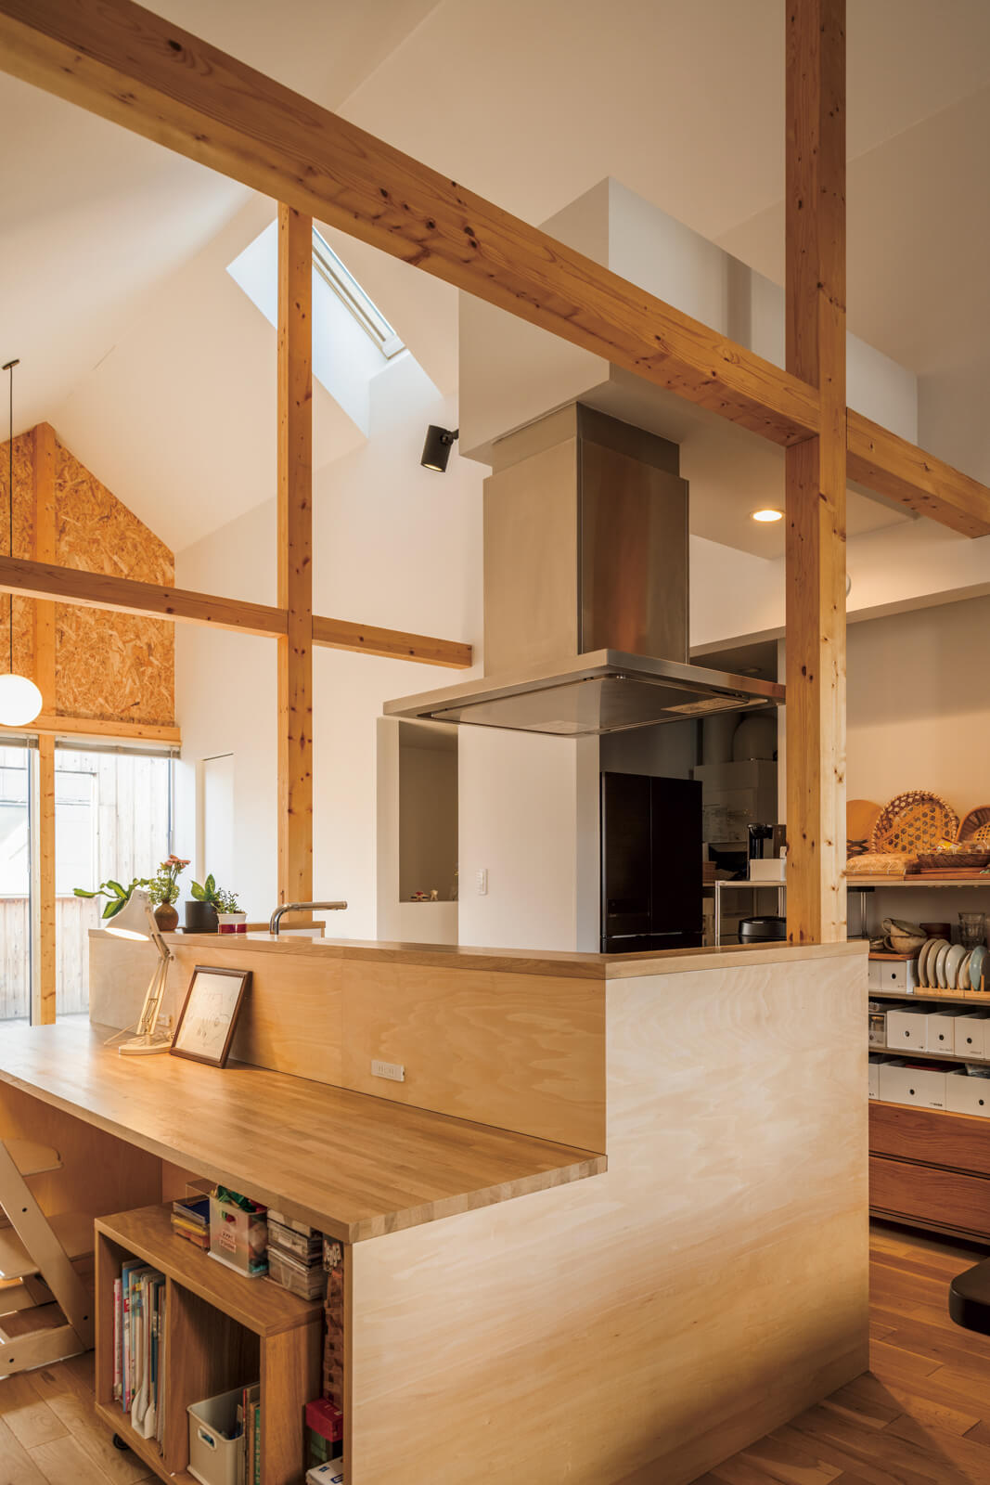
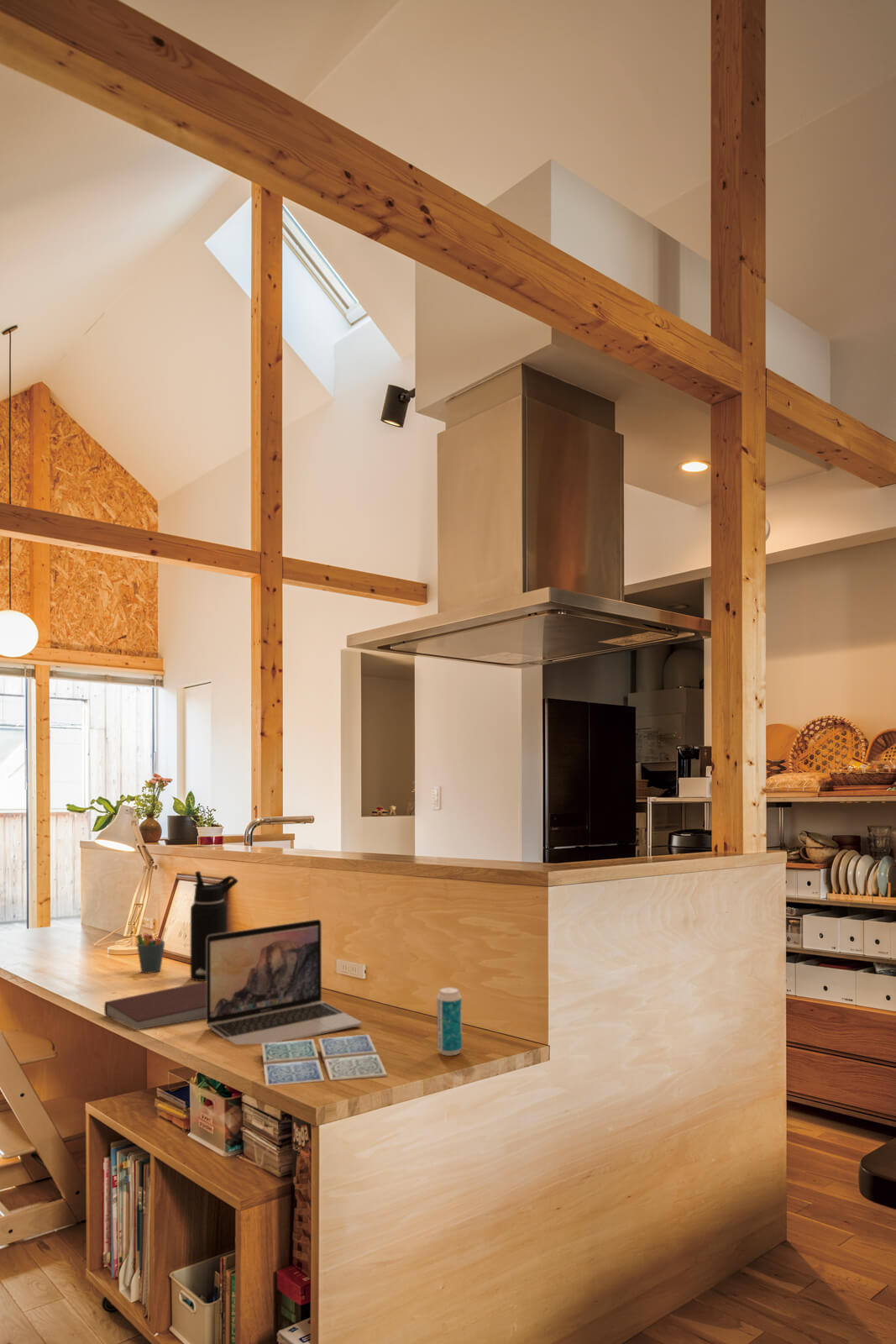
+ laptop [206,919,363,1045]
+ pen holder [136,927,167,974]
+ drink coaster [260,1034,388,1087]
+ water bottle [190,870,239,982]
+ beverage can [436,986,463,1057]
+ notebook [103,981,207,1031]
